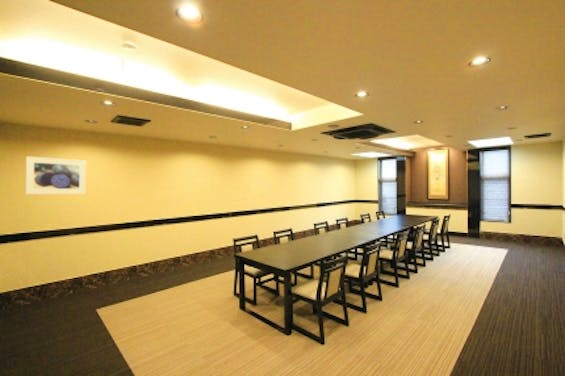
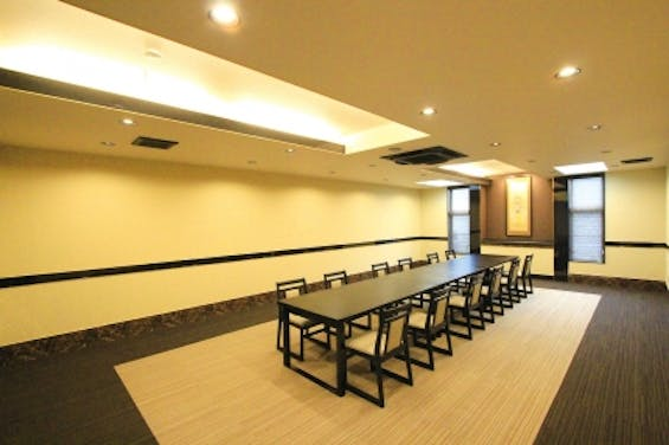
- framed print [25,155,87,195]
